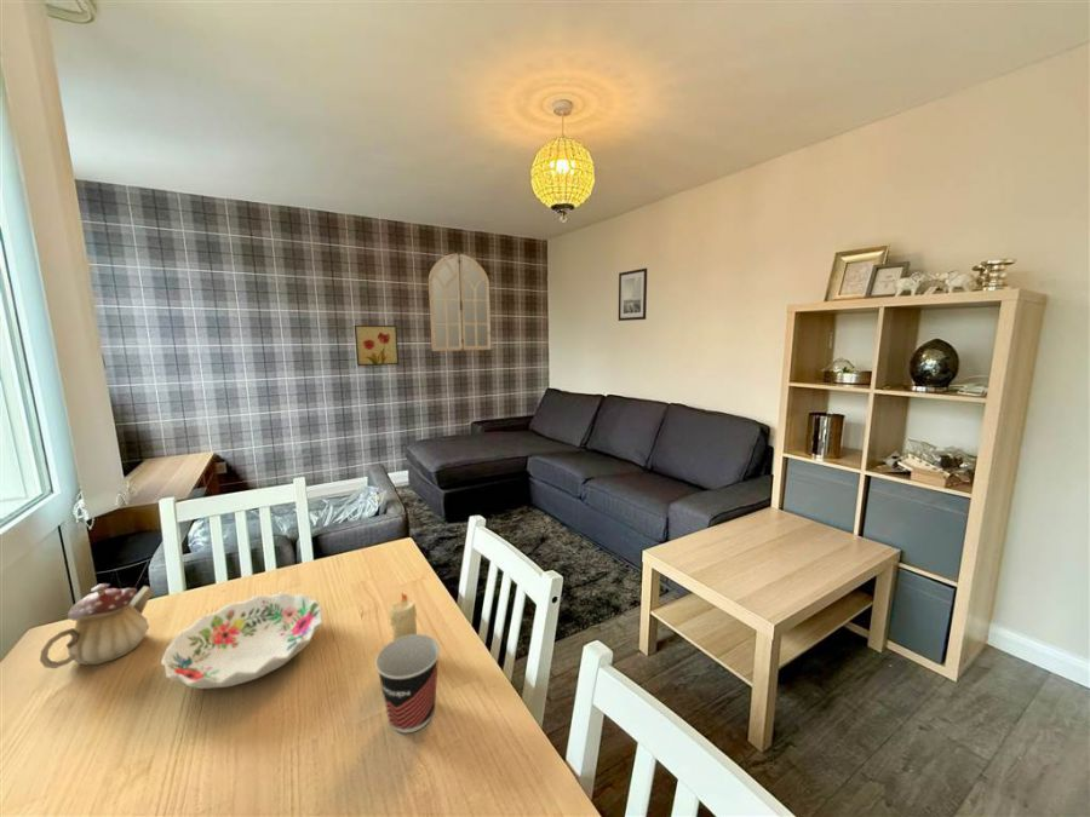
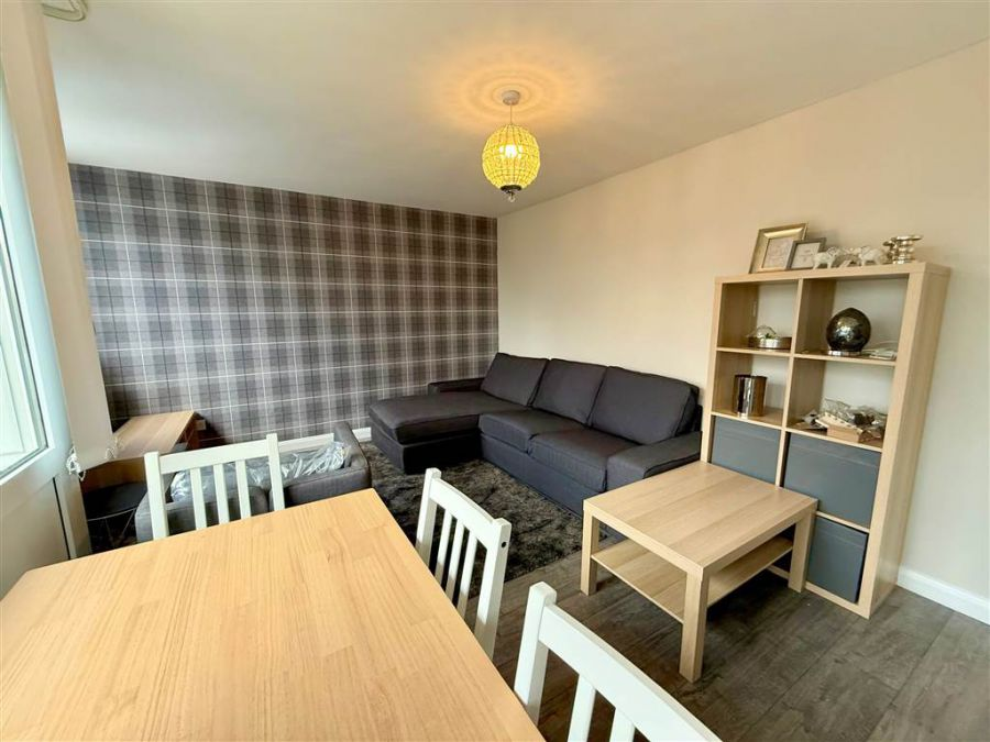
- teapot [39,582,156,669]
- wall art [618,267,648,322]
- wall art [354,324,400,367]
- decorative bowl [160,591,323,690]
- candle [389,592,418,640]
- cup [374,633,441,733]
- home mirror [428,252,493,352]
